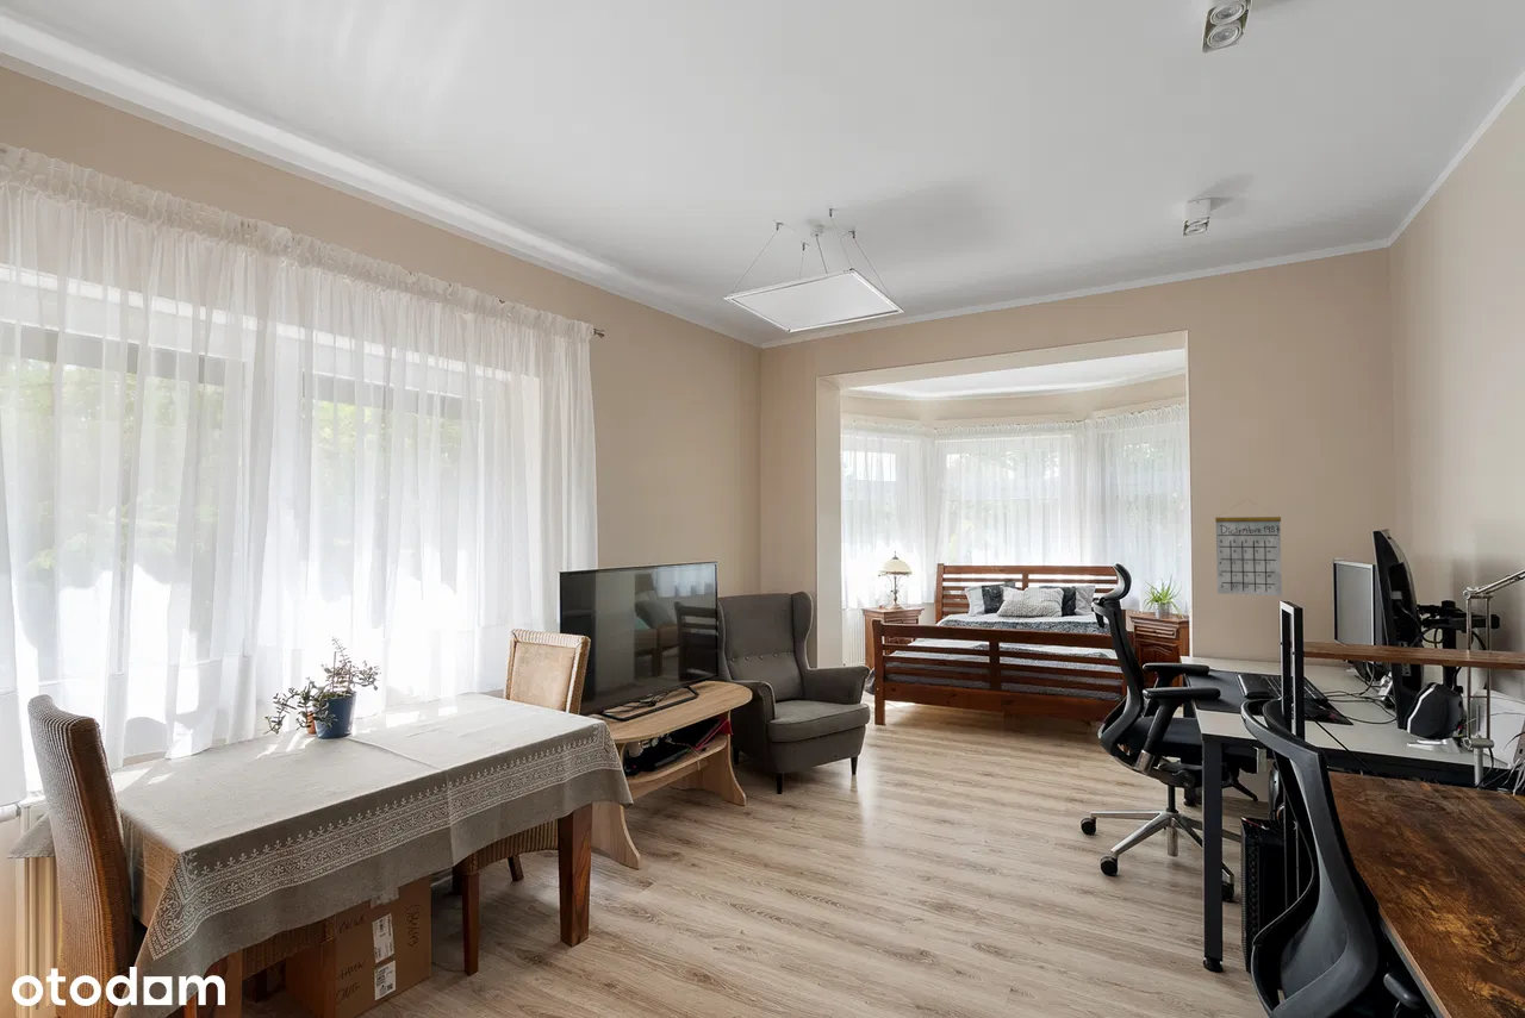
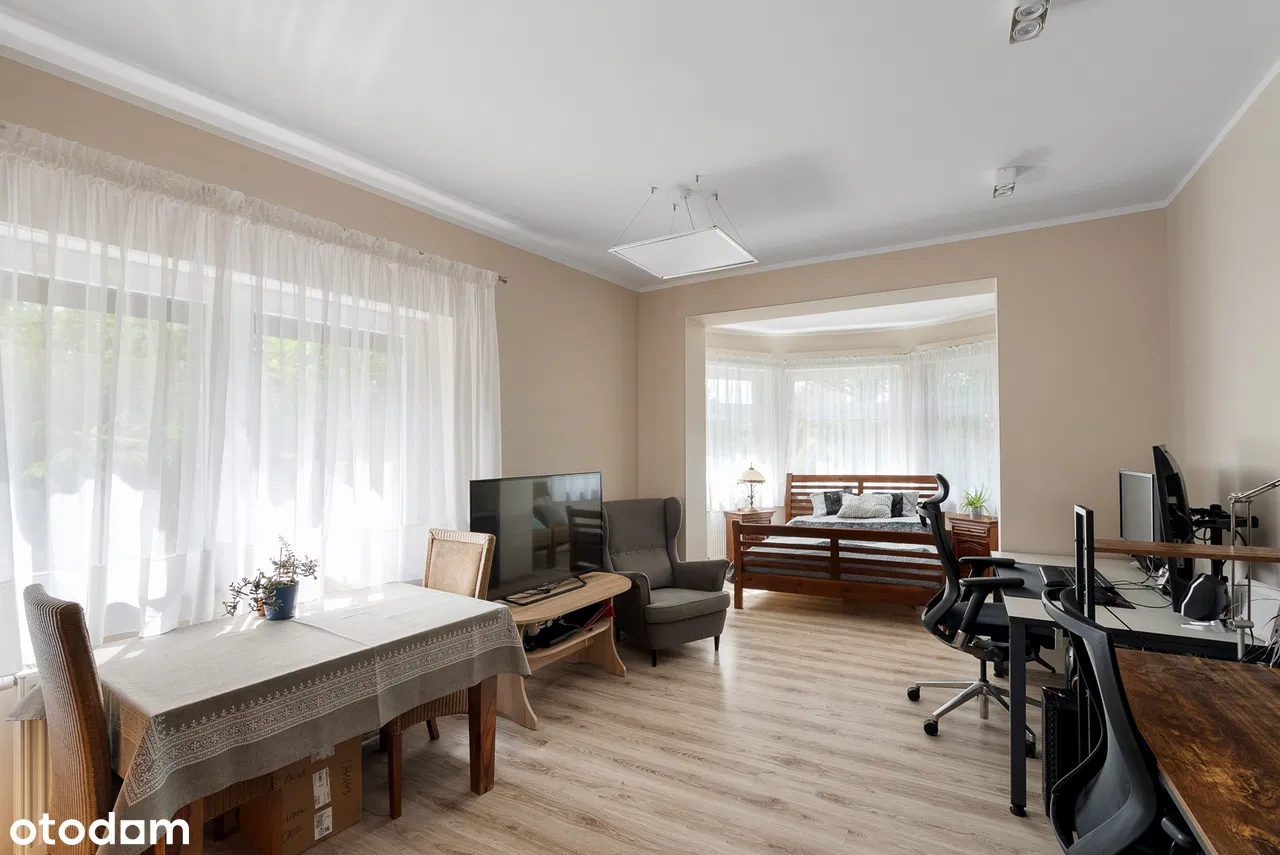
- calendar [1214,499,1283,597]
